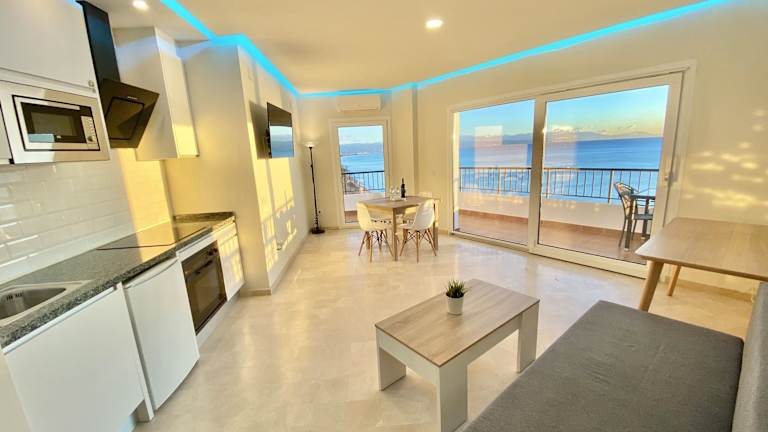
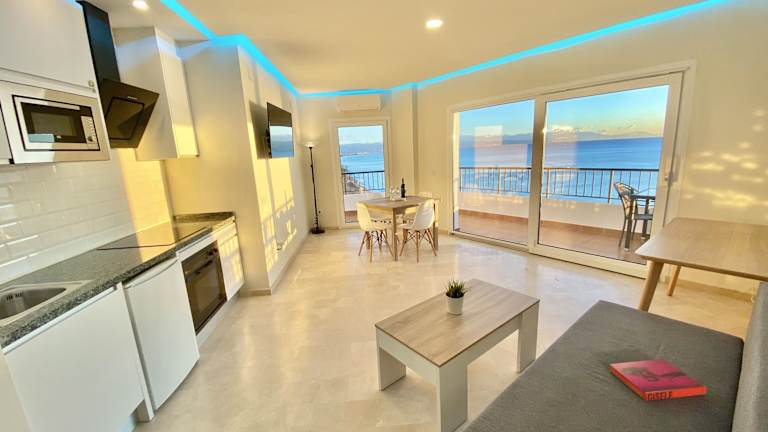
+ hardback book [608,358,707,402]
